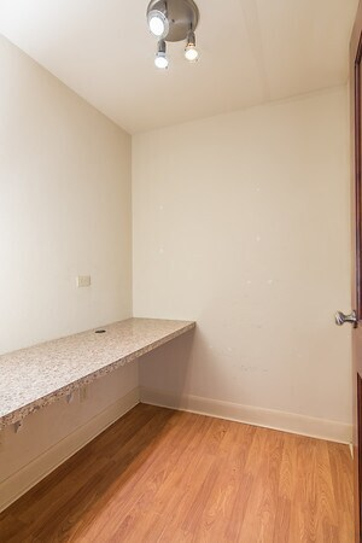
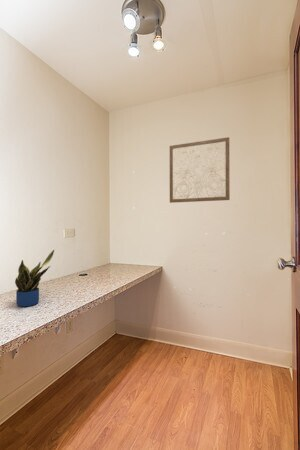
+ wall art [169,136,231,204]
+ potted plant [14,249,55,308]
